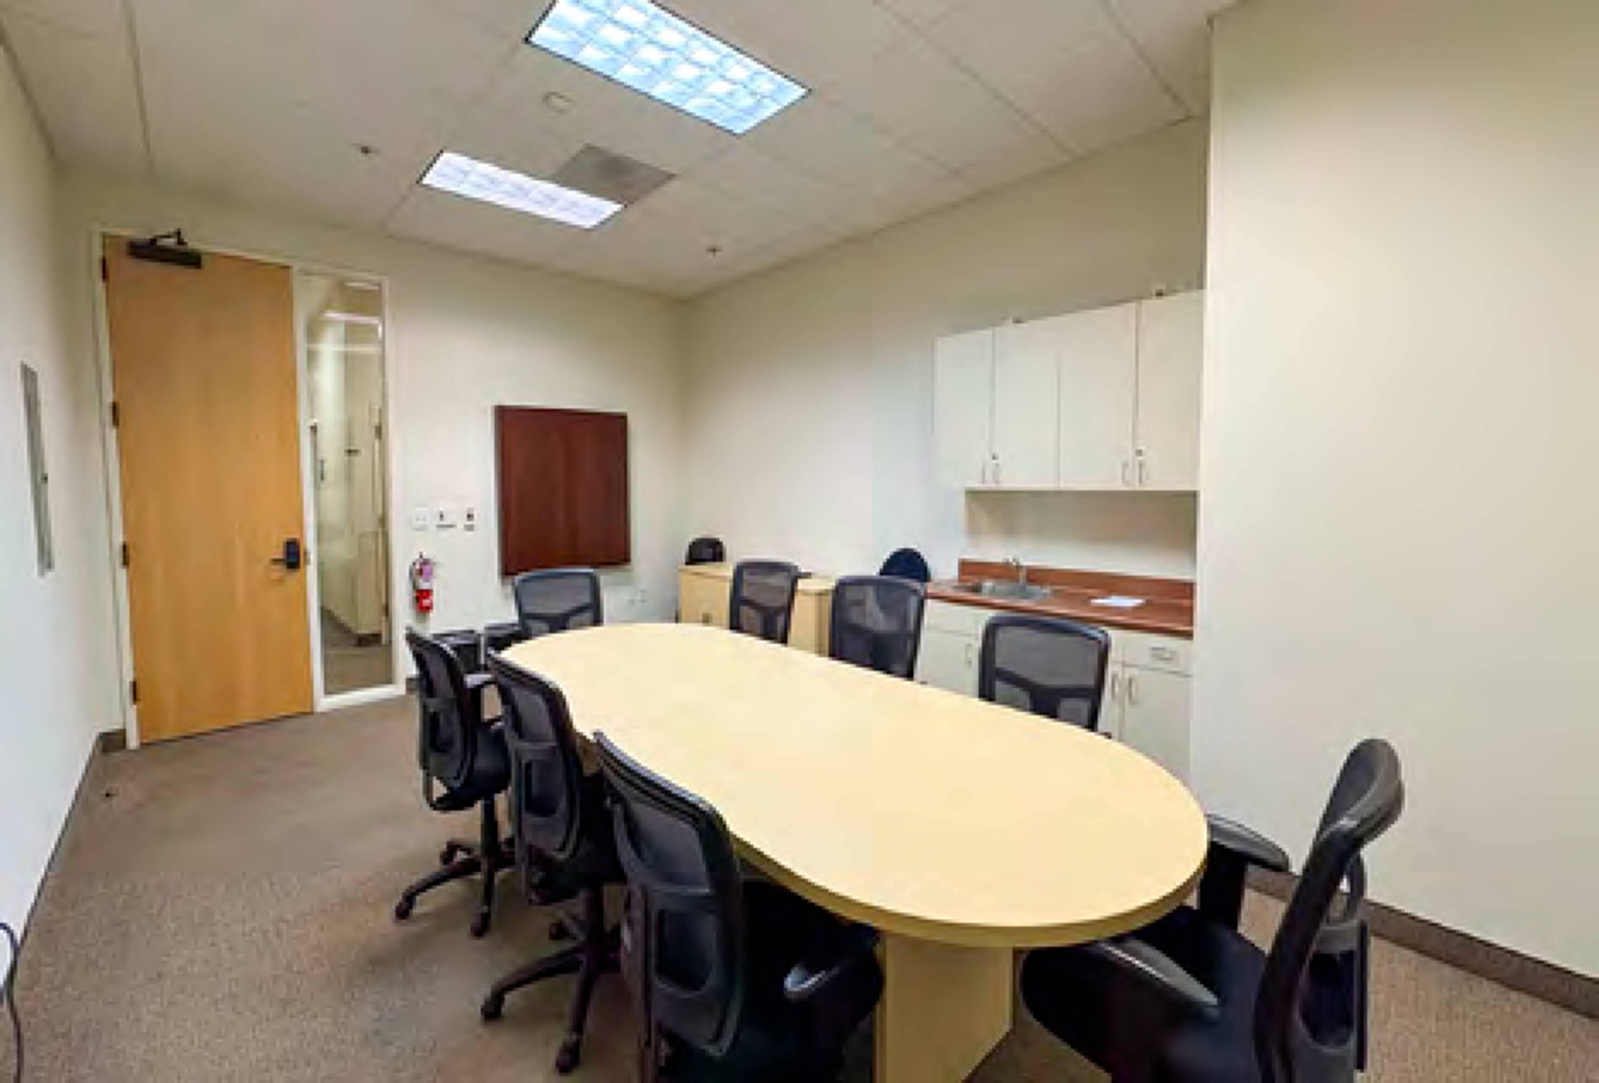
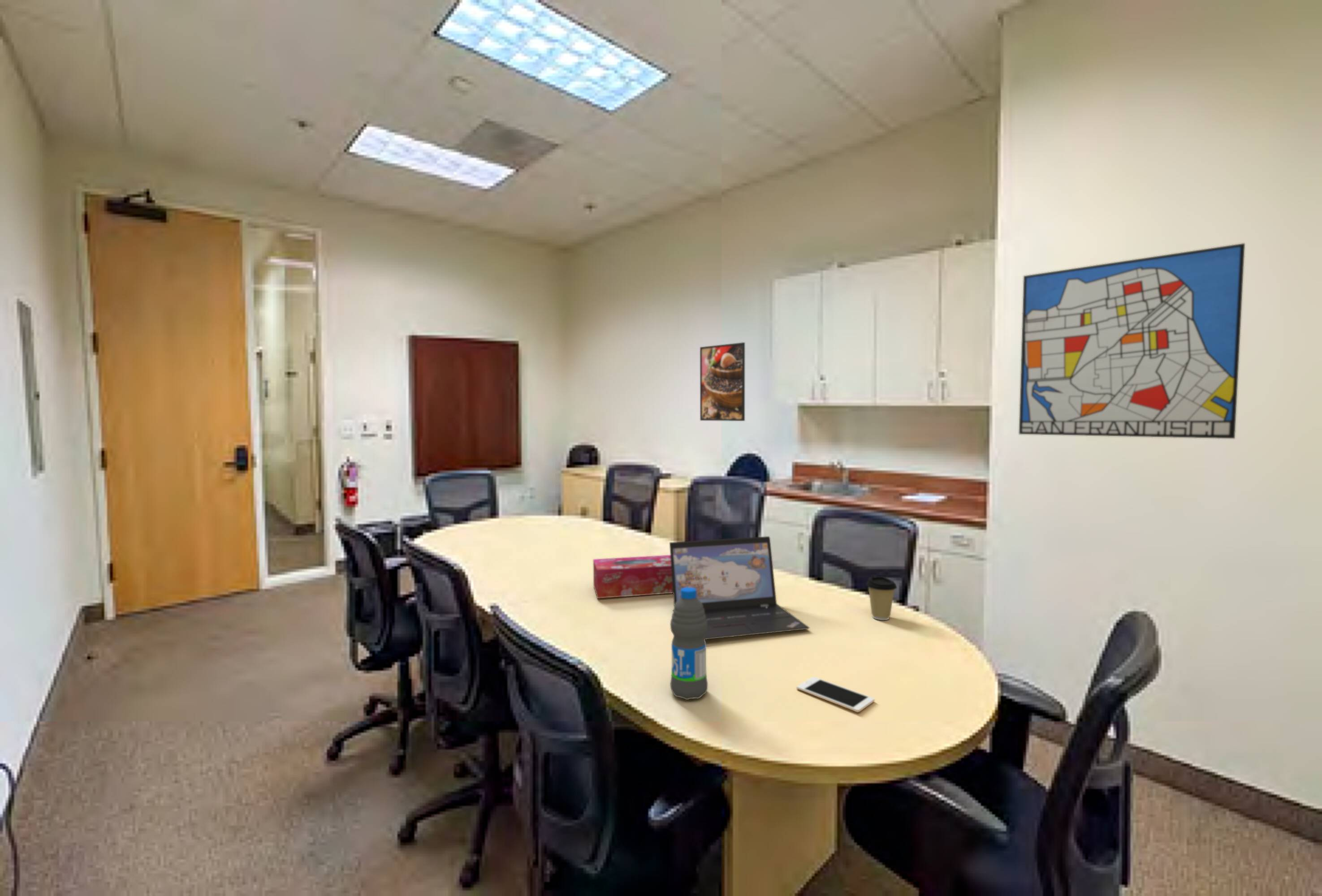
+ water bottle [670,587,708,700]
+ tissue box [593,555,673,599]
+ cell phone [796,676,875,713]
+ coffee cup [866,576,897,620]
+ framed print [700,342,745,422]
+ laptop [669,536,810,640]
+ wall art [1018,243,1245,439]
